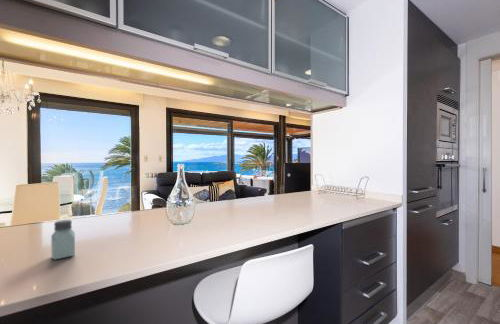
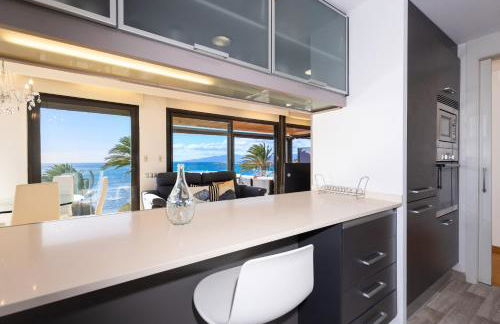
- saltshaker [50,219,76,261]
